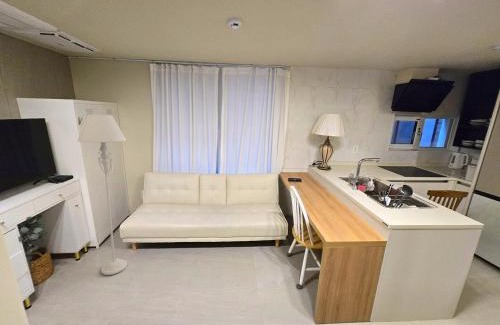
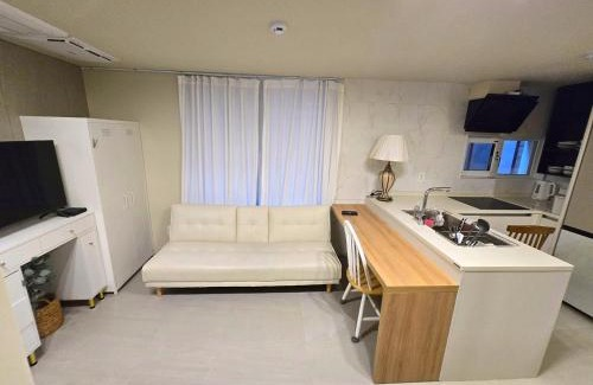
- floor lamp [76,114,128,276]
